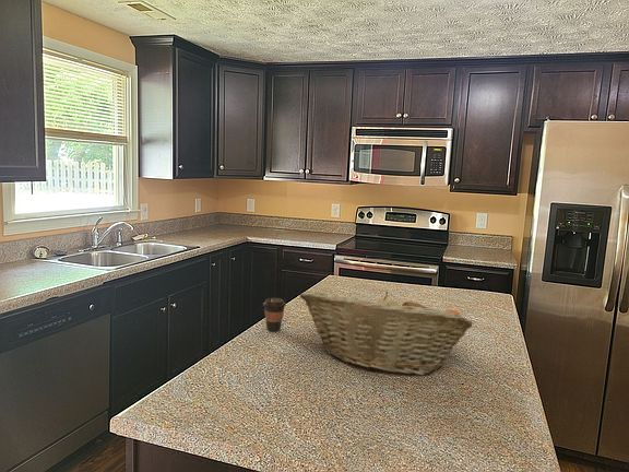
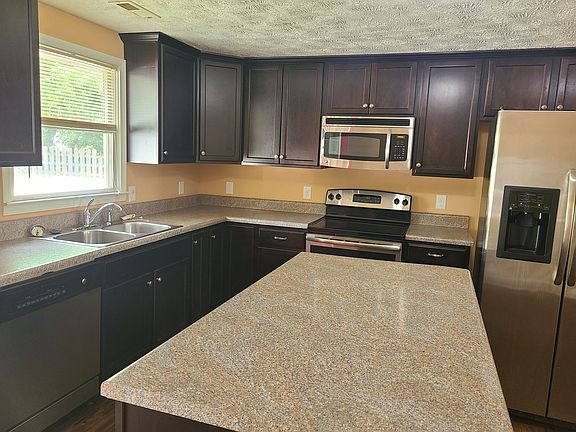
- fruit basket [299,291,474,376]
- coffee cup [262,297,287,332]
